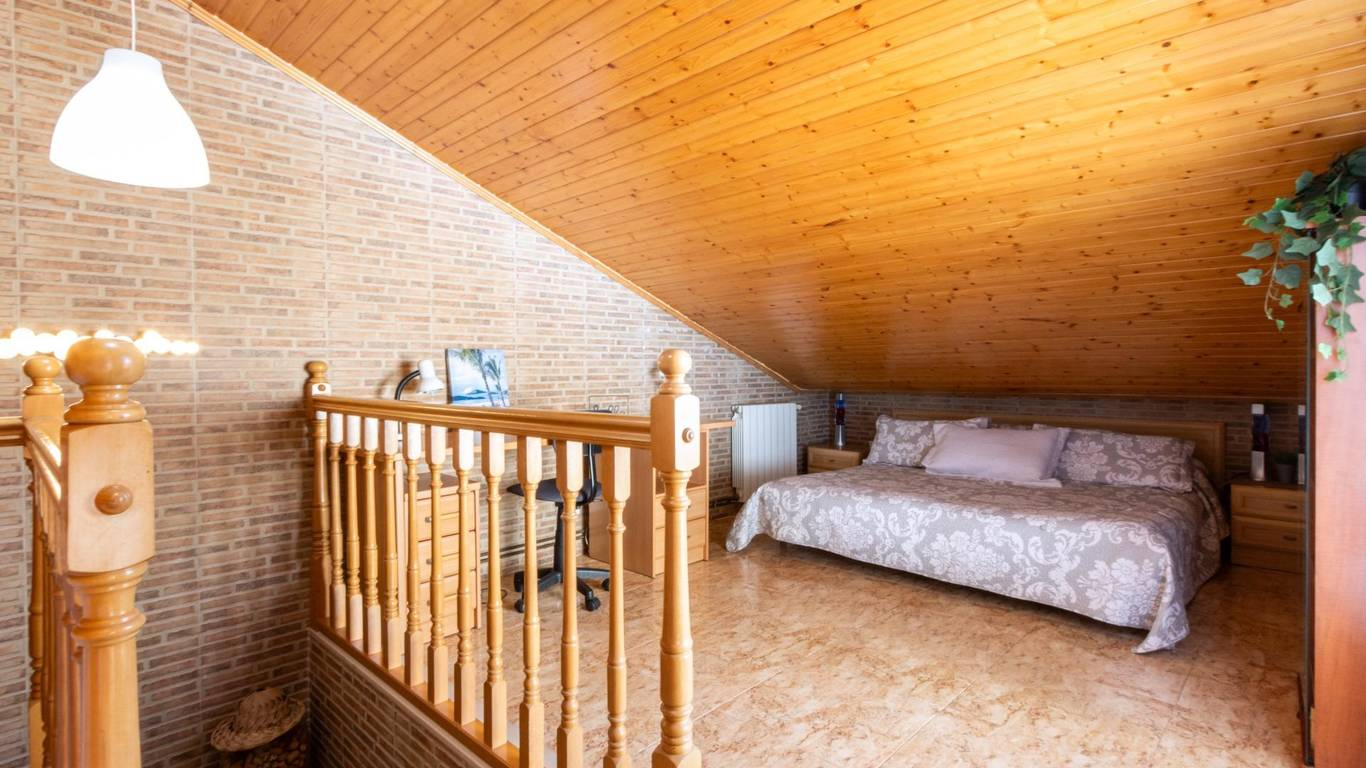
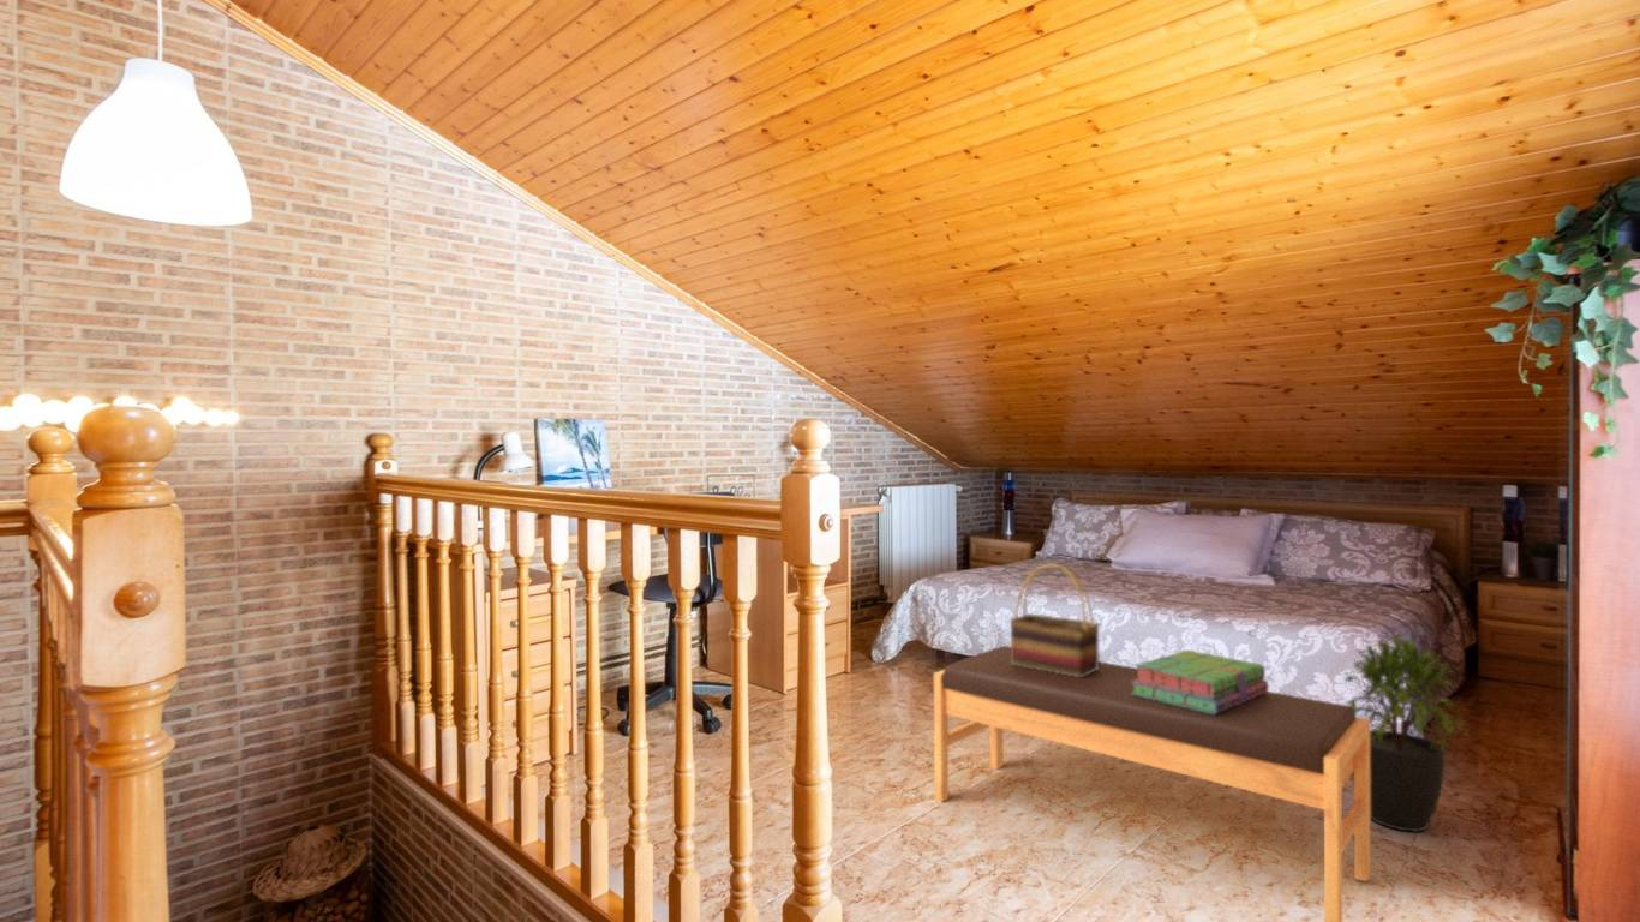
+ woven basket [1008,562,1101,677]
+ potted plant [1340,631,1471,833]
+ bench [933,645,1371,922]
+ stack of books [1131,649,1270,714]
